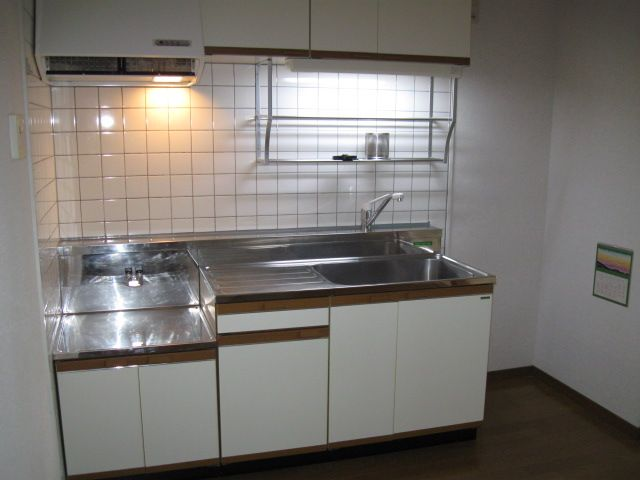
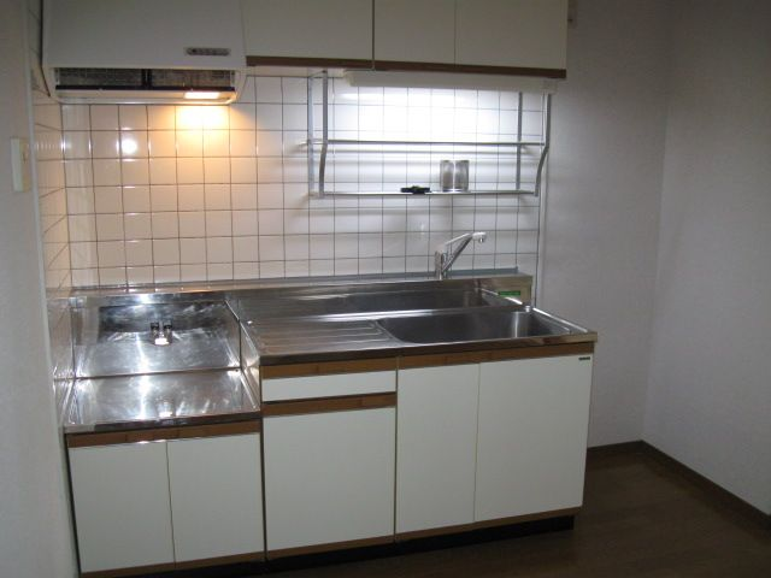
- calendar [591,241,635,309]
